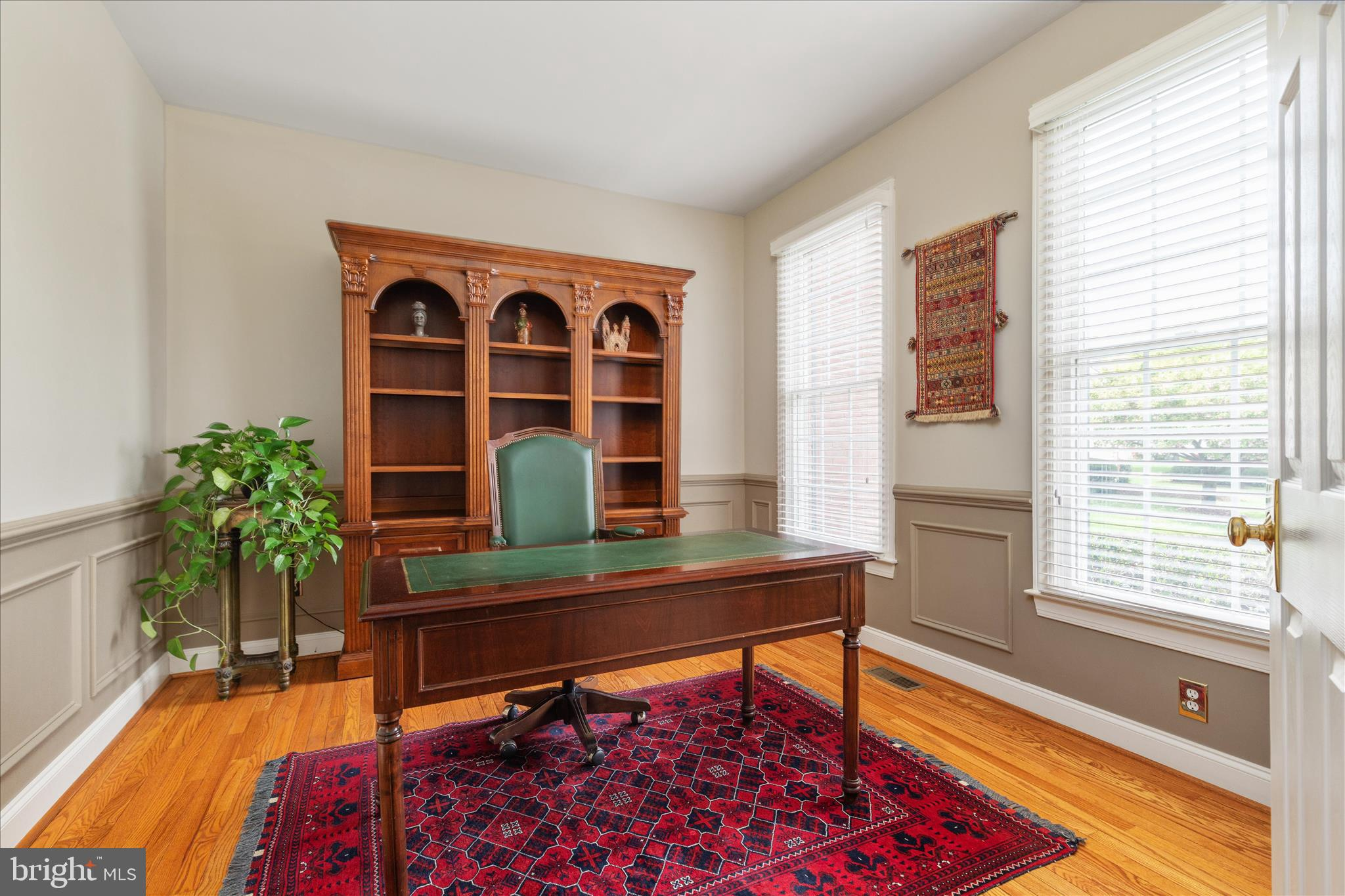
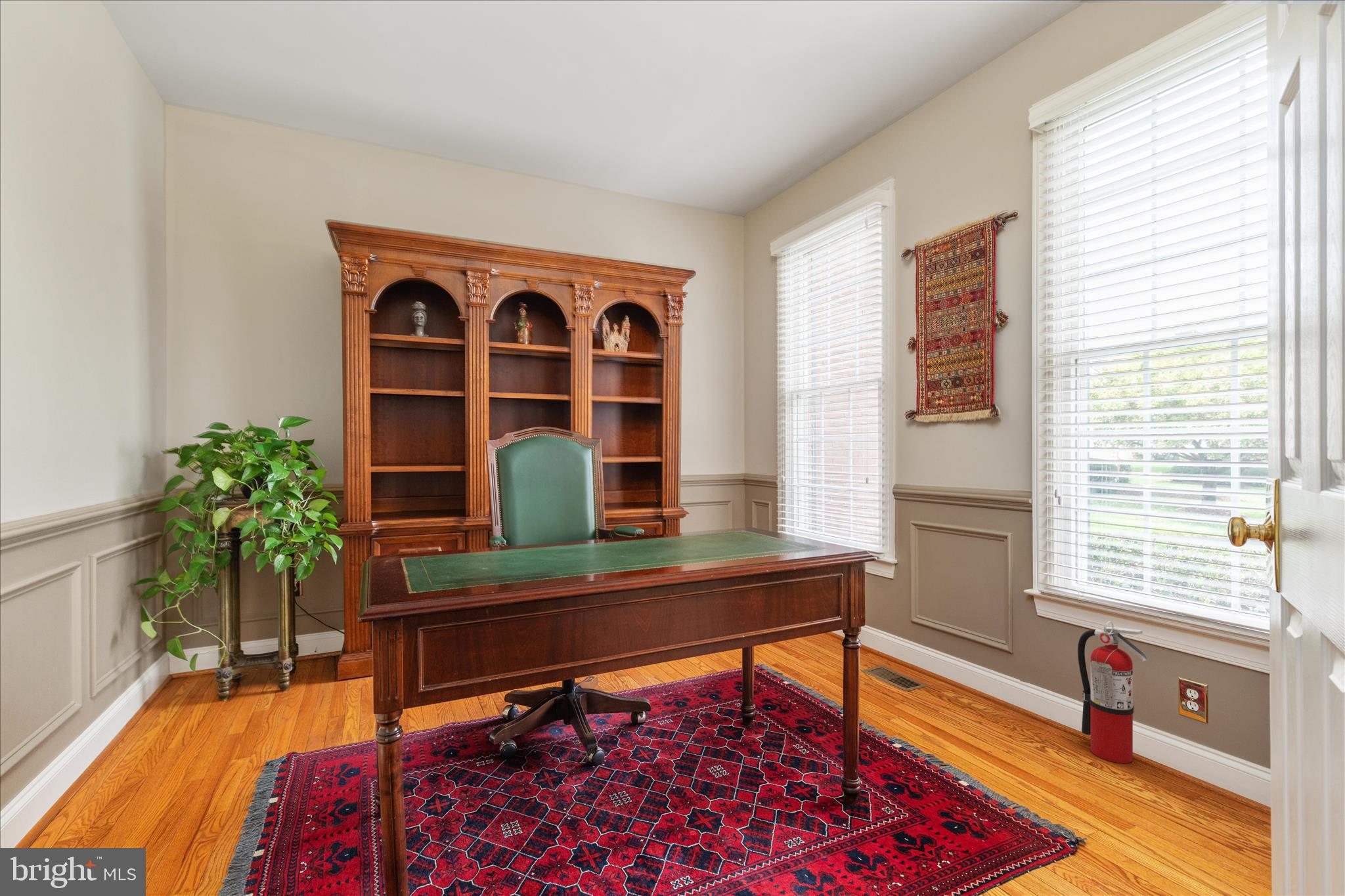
+ fire extinguisher [1077,620,1148,764]
